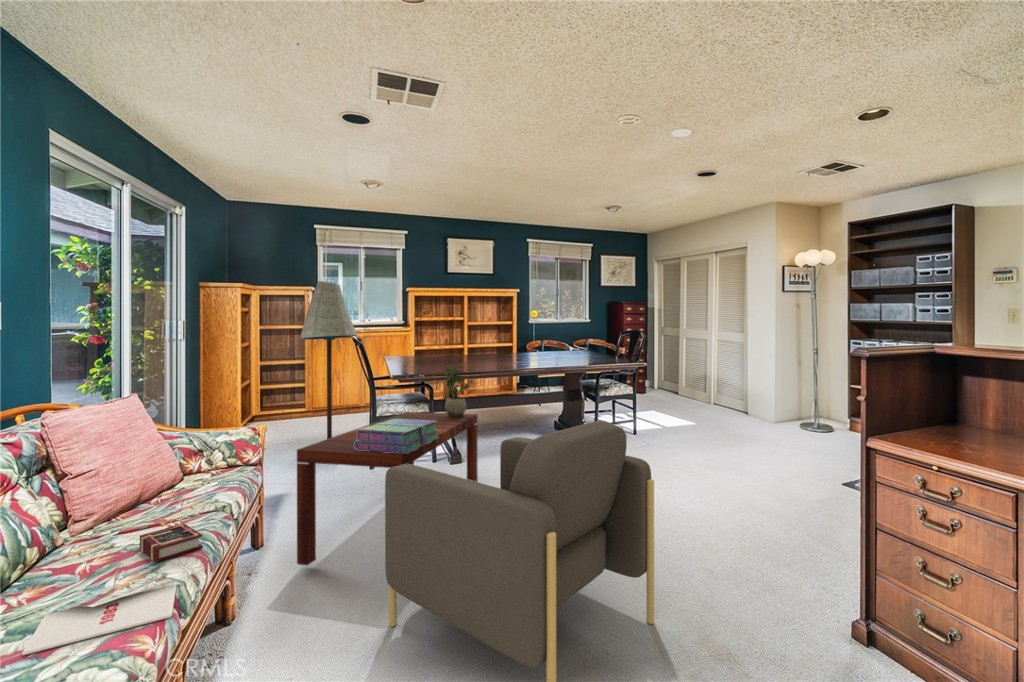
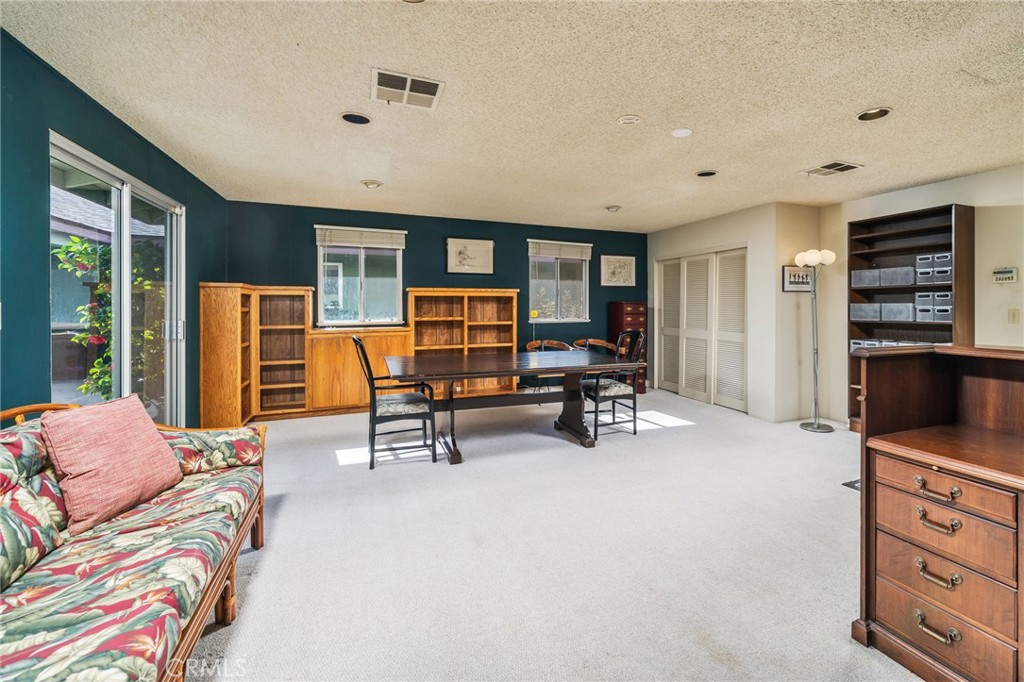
- potted plant [443,365,474,418]
- coffee table [296,411,479,566]
- armchair [384,420,655,682]
- floor lamp [299,280,359,439]
- book [139,523,204,563]
- stack of books [354,419,439,453]
- magazine [21,584,177,656]
